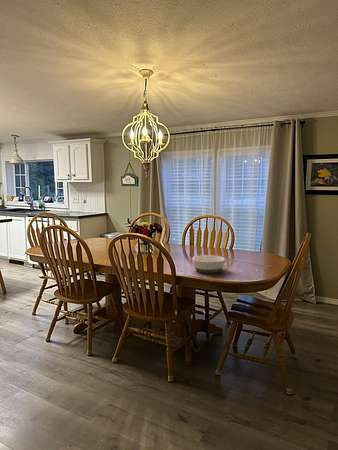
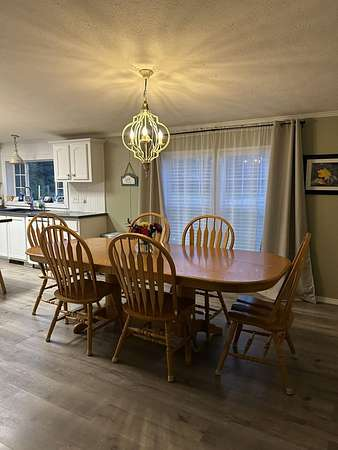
- bowl [191,254,226,274]
